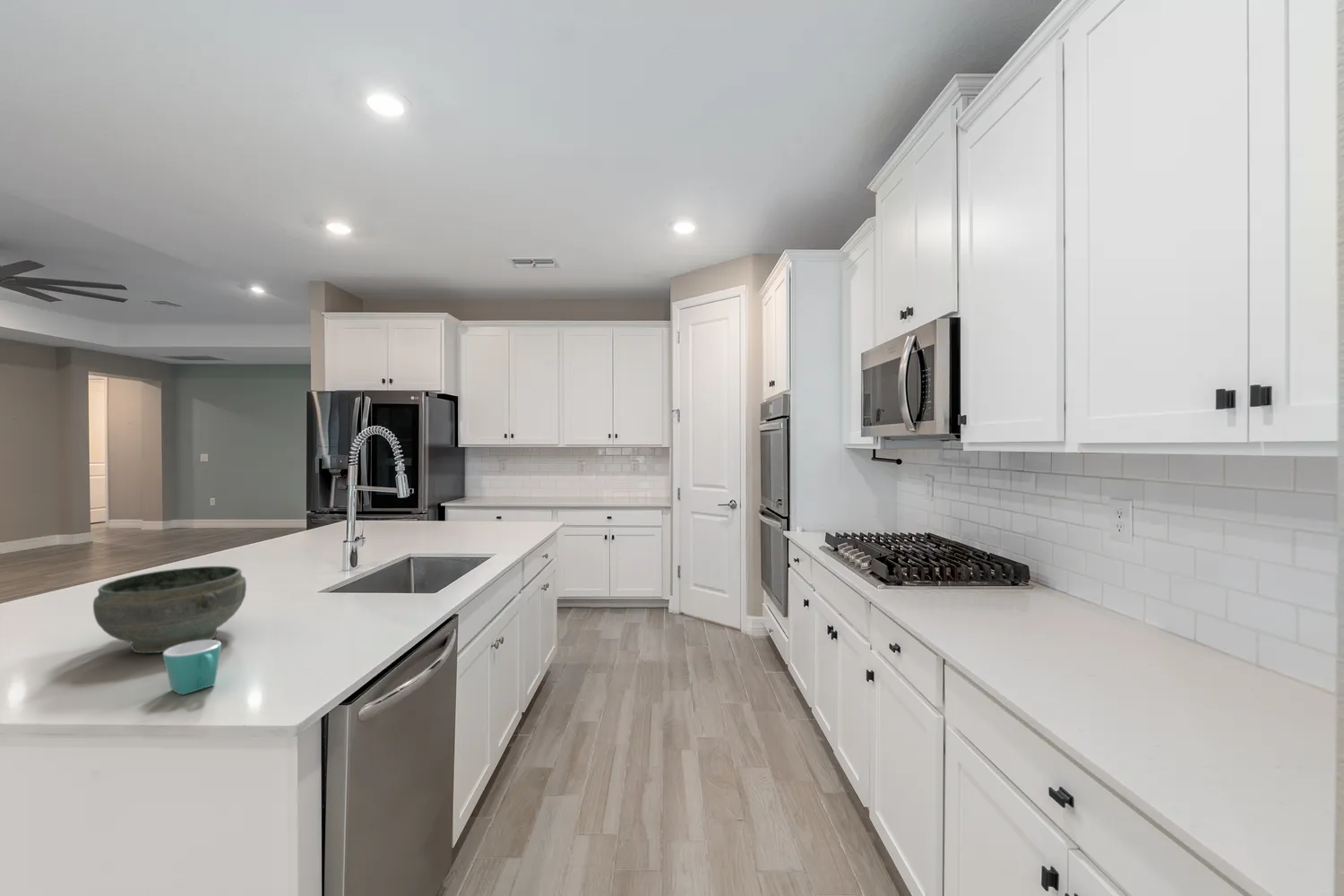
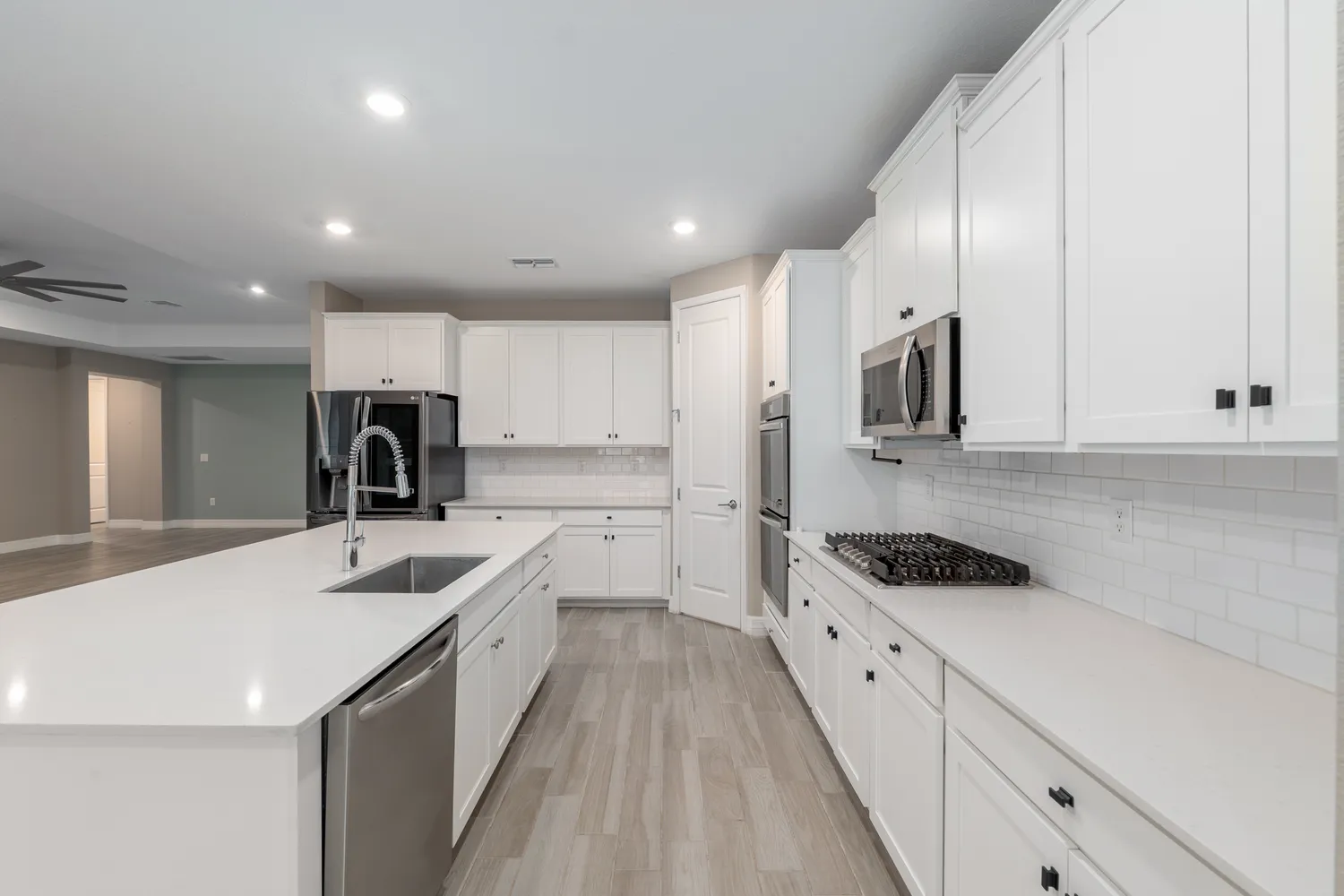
- mug [162,639,222,695]
- bowl [92,565,247,654]
